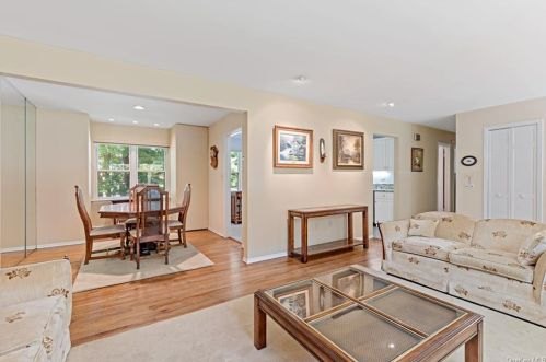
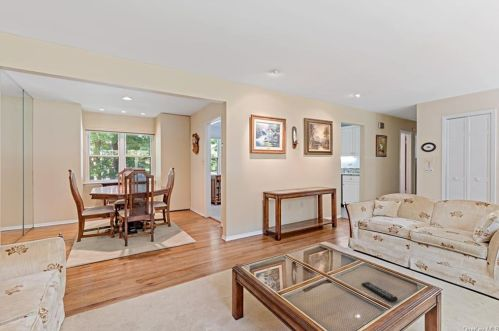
+ remote control [361,281,399,303]
